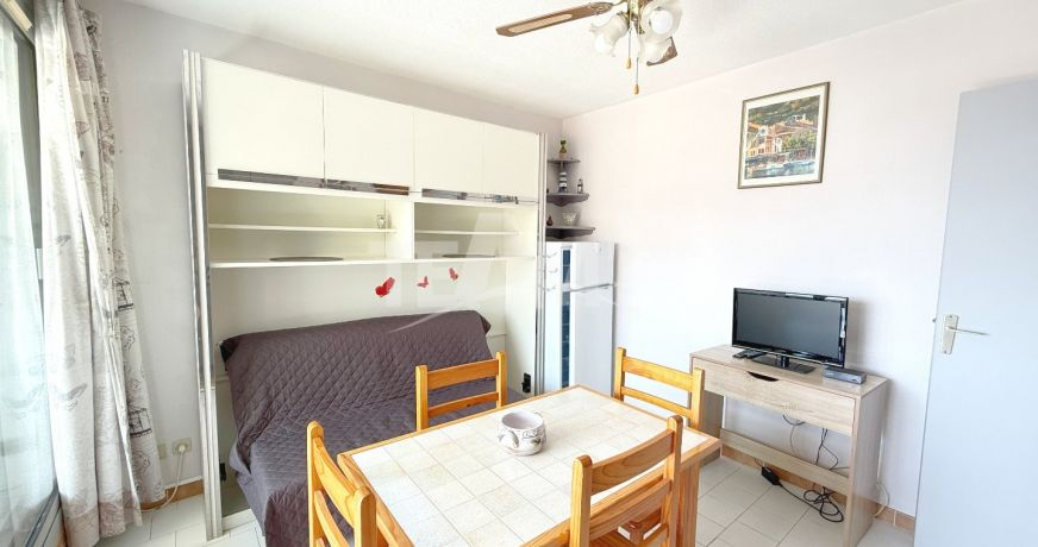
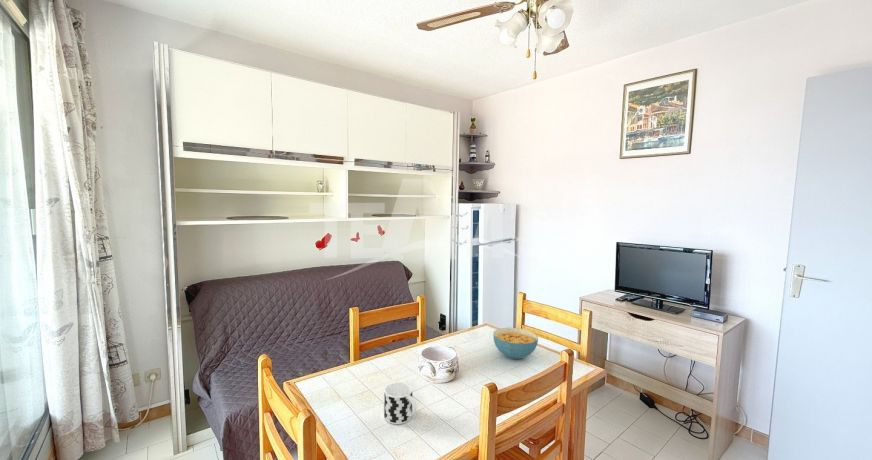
+ cereal bowl [492,327,539,360]
+ cup [383,381,417,425]
